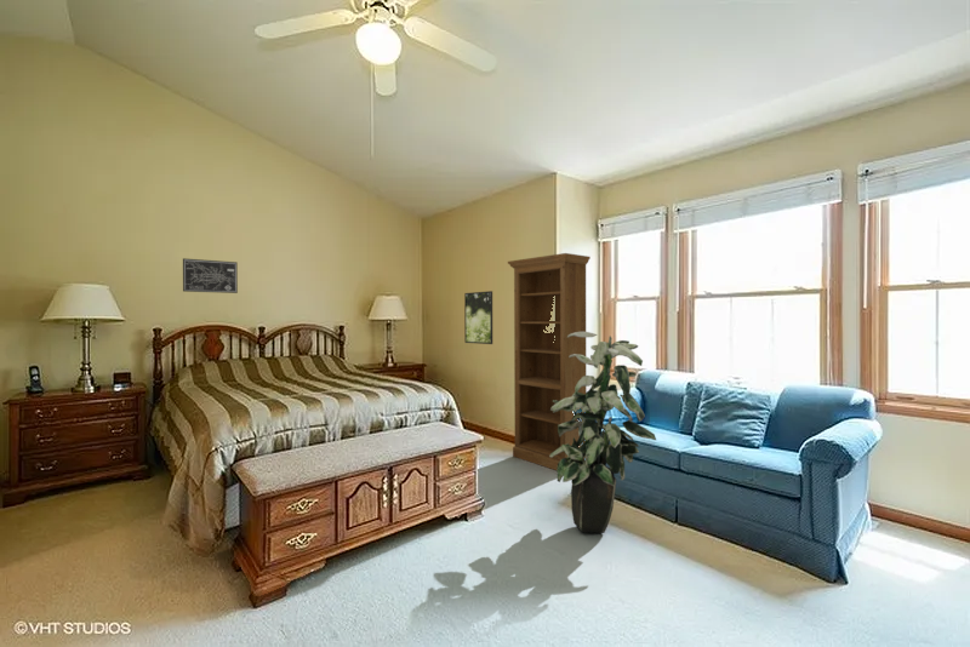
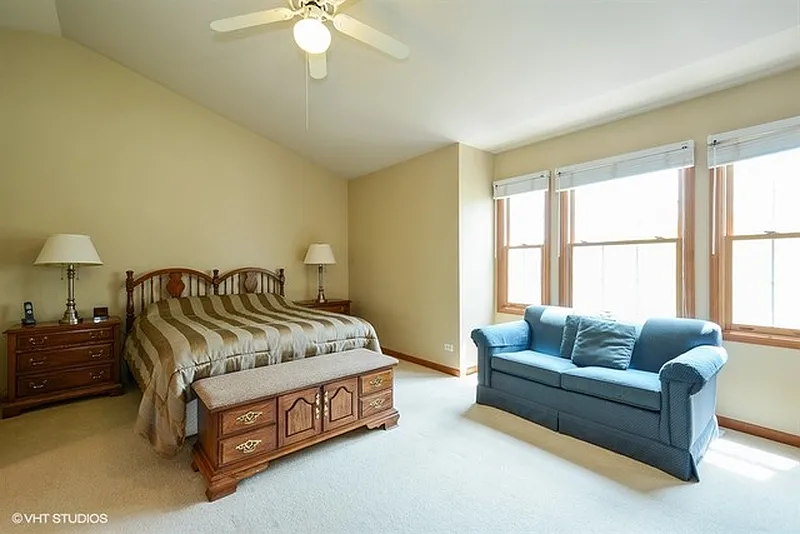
- bookshelf [507,252,592,471]
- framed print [463,290,493,345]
- indoor plant [549,331,657,534]
- wall art [182,257,239,294]
